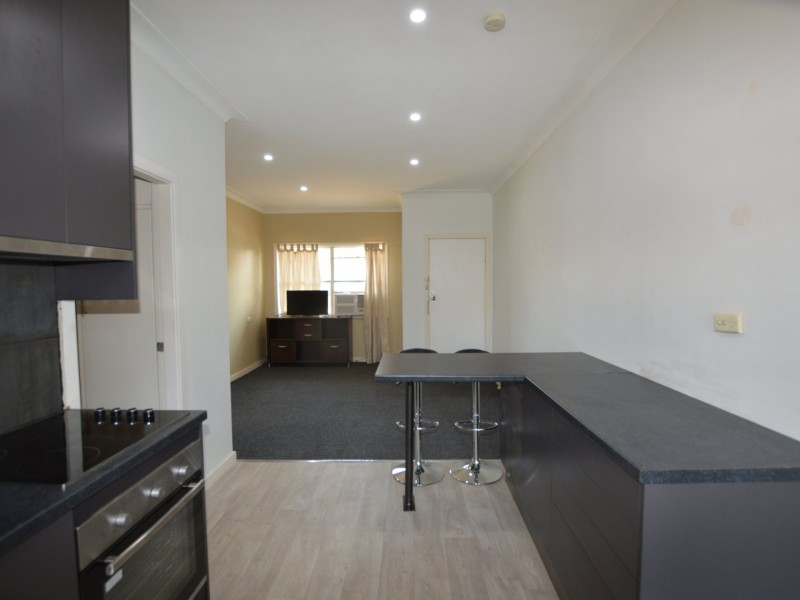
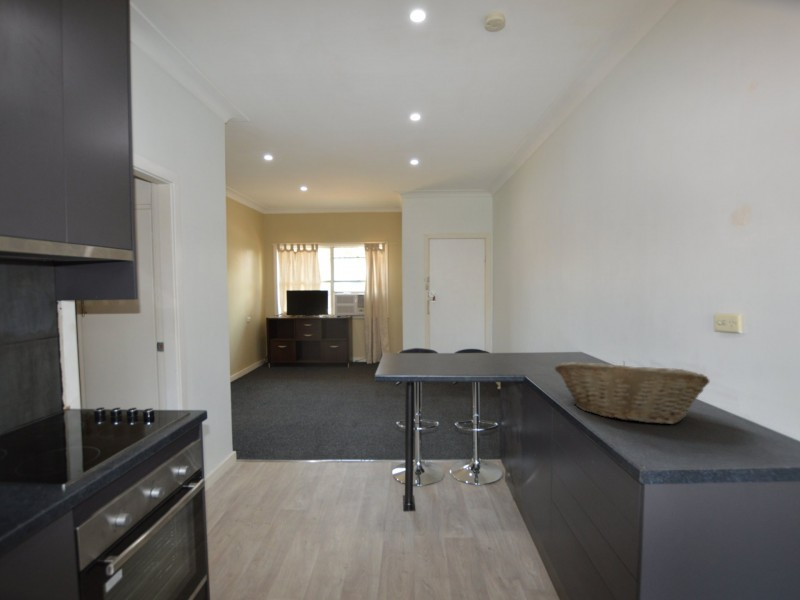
+ fruit basket [554,360,711,425]
